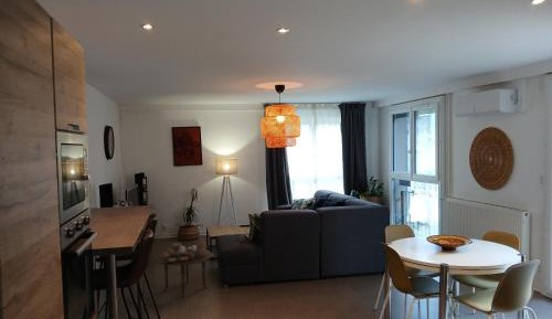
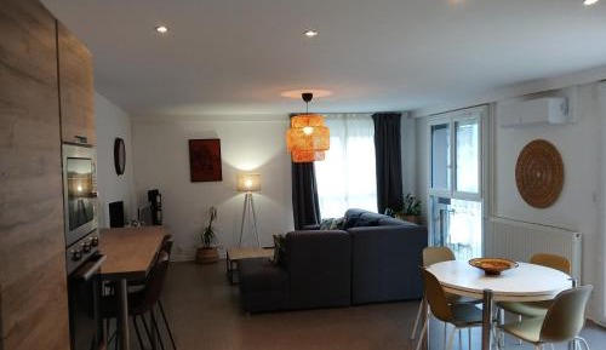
- side table [153,236,215,298]
